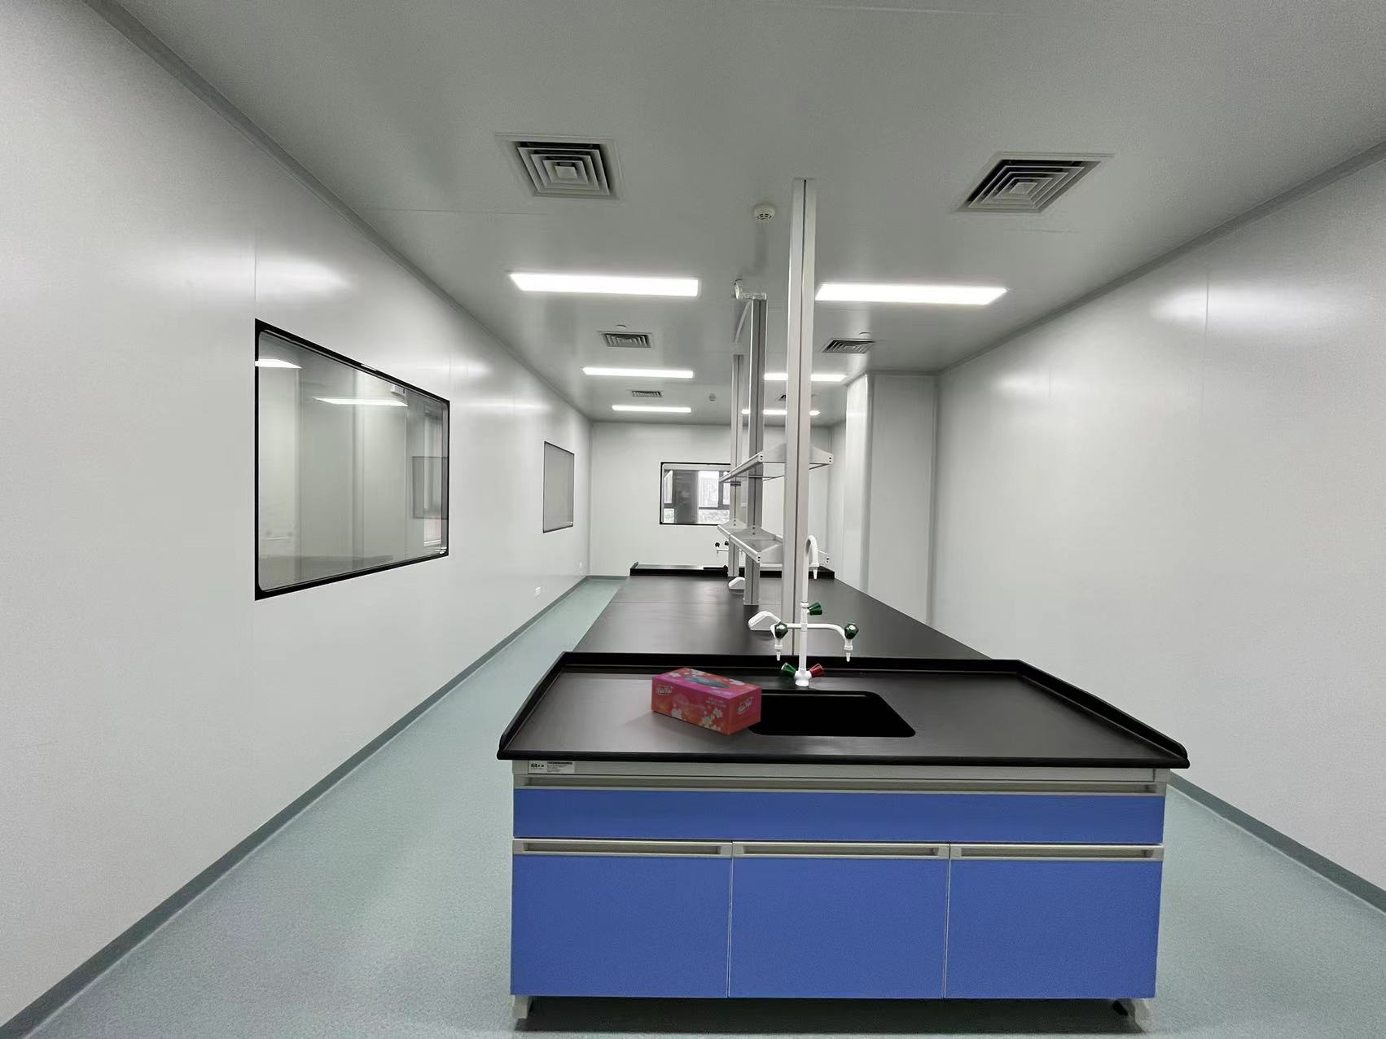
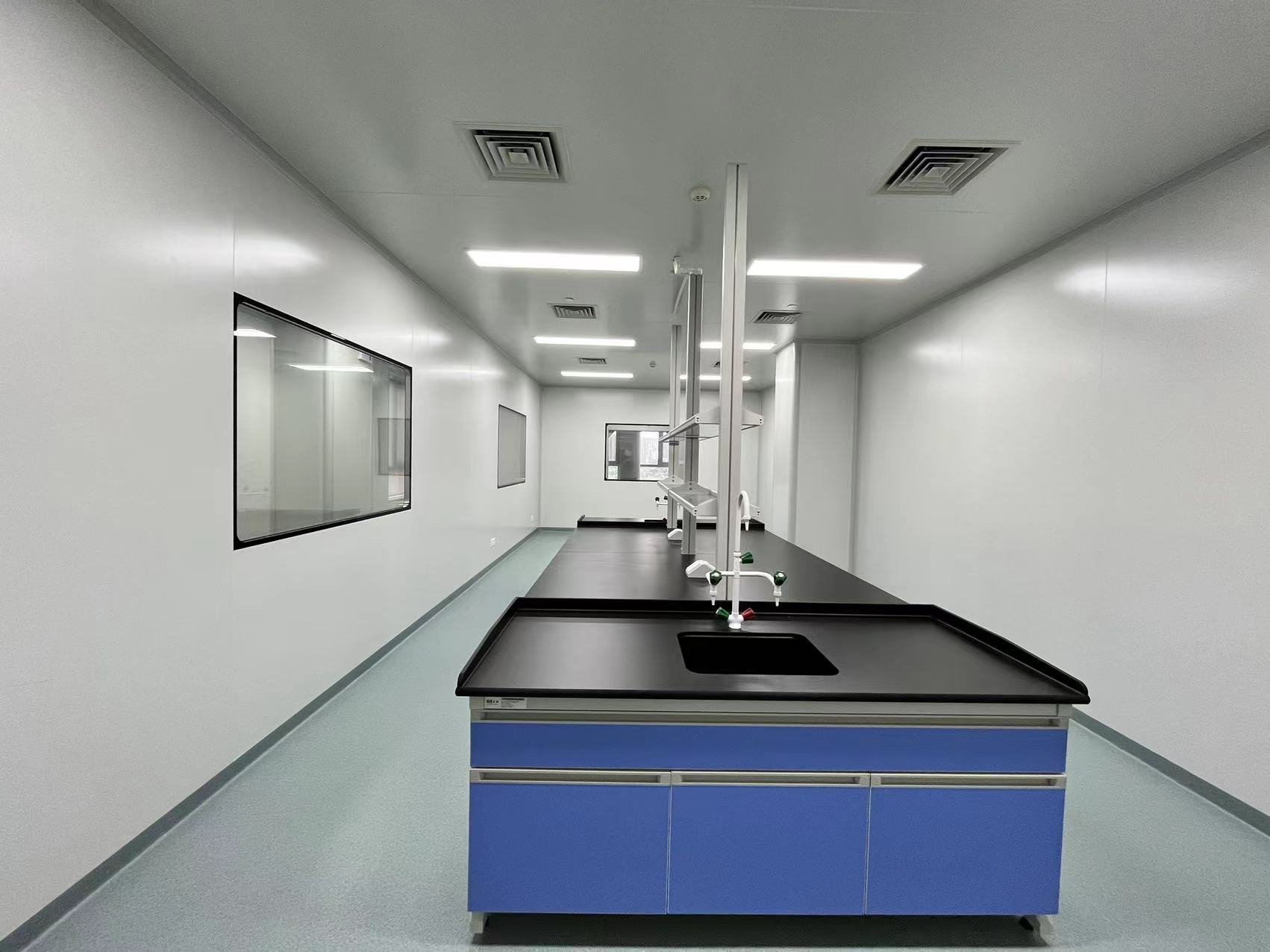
- tissue box [650,667,762,736]
